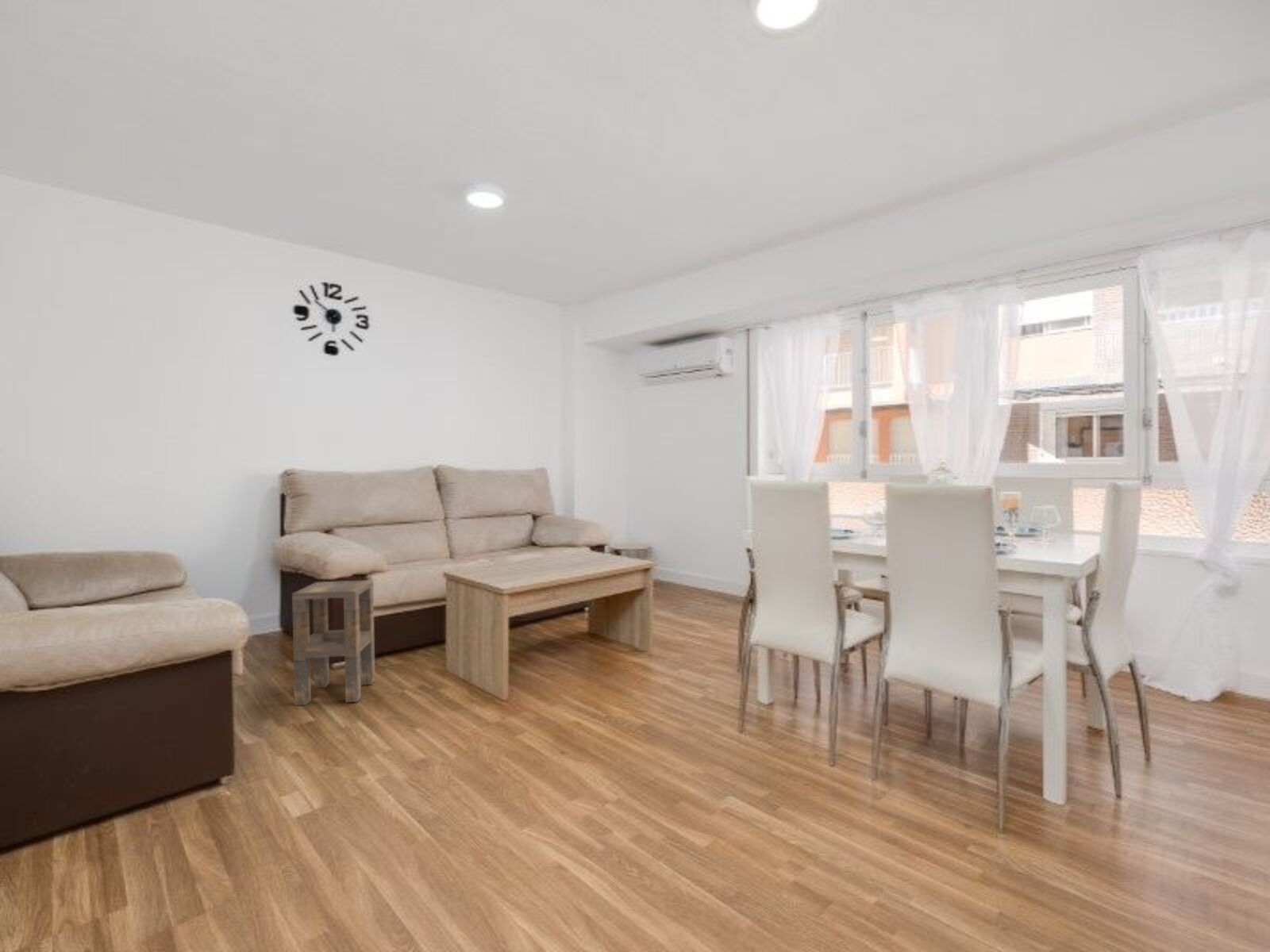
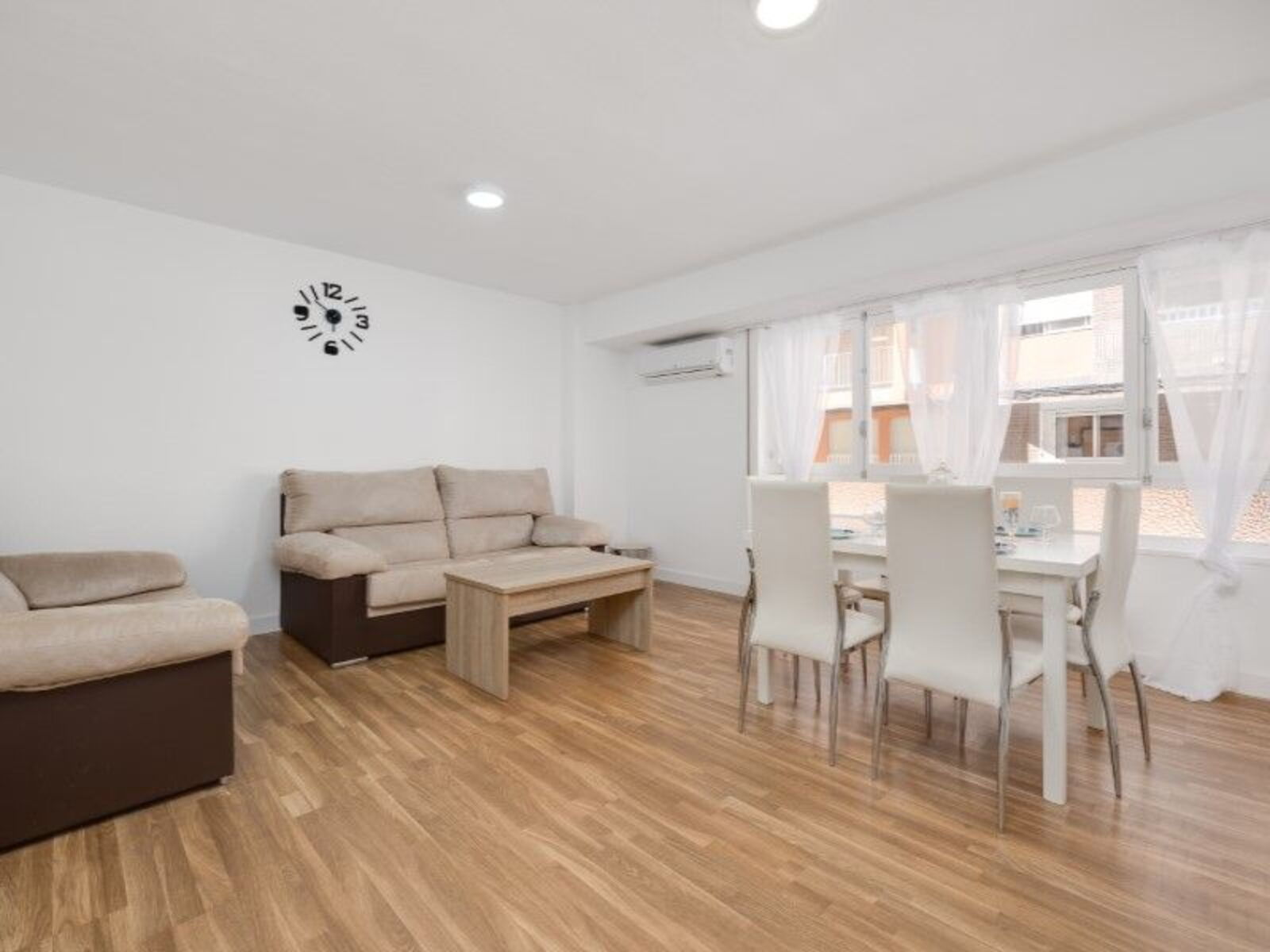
- side table [291,579,376,707]
